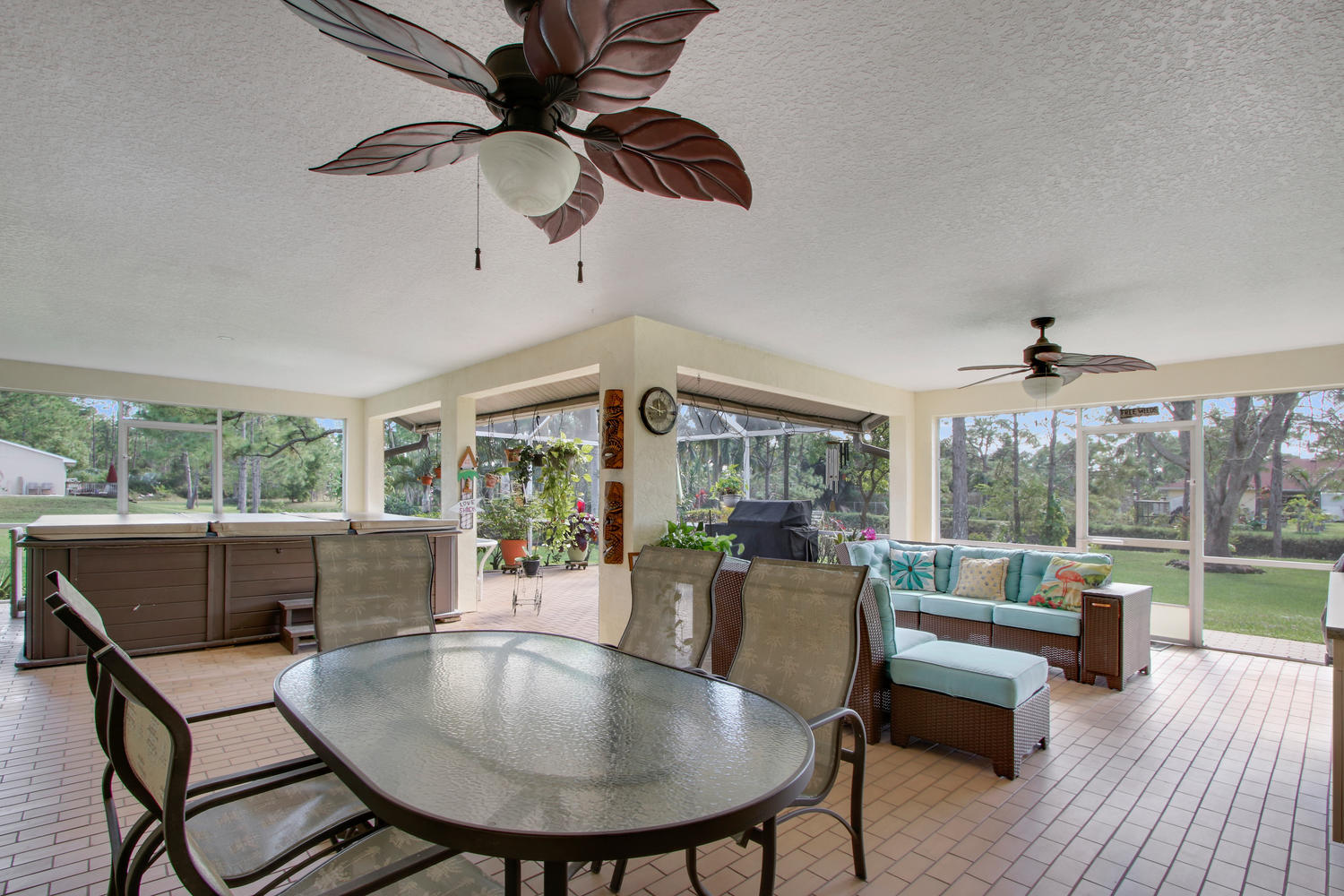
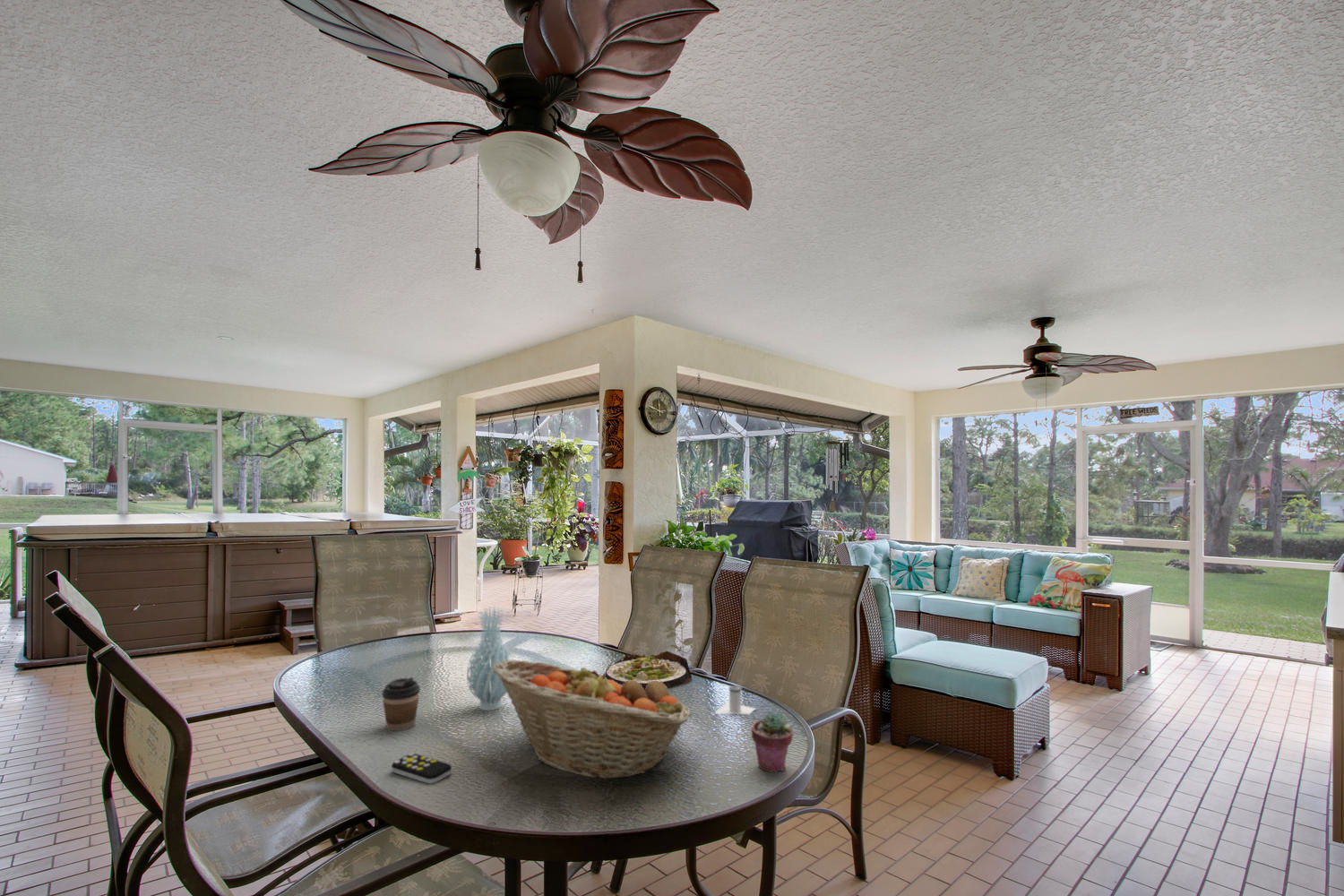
+ salt shaker [713,685,756,715]
+ coffee cup [381,676,421,731]
+ remote control [391,753,452,785]
+ potted succulent [751,711,794,773]
+ salad plate [605,650,693,690]
+ vase [466,605,513,711]
+ fruit basket [494,659,693,779]
